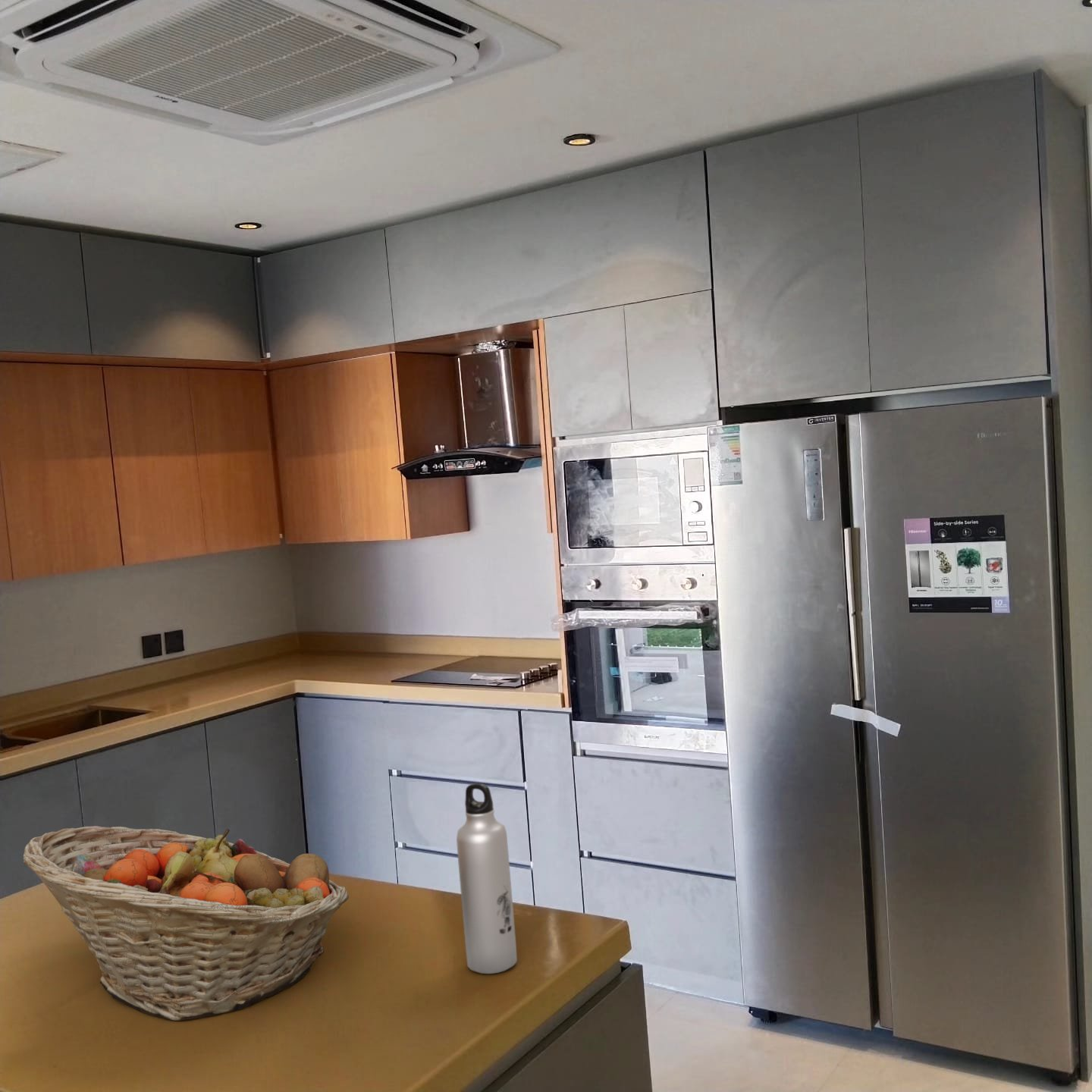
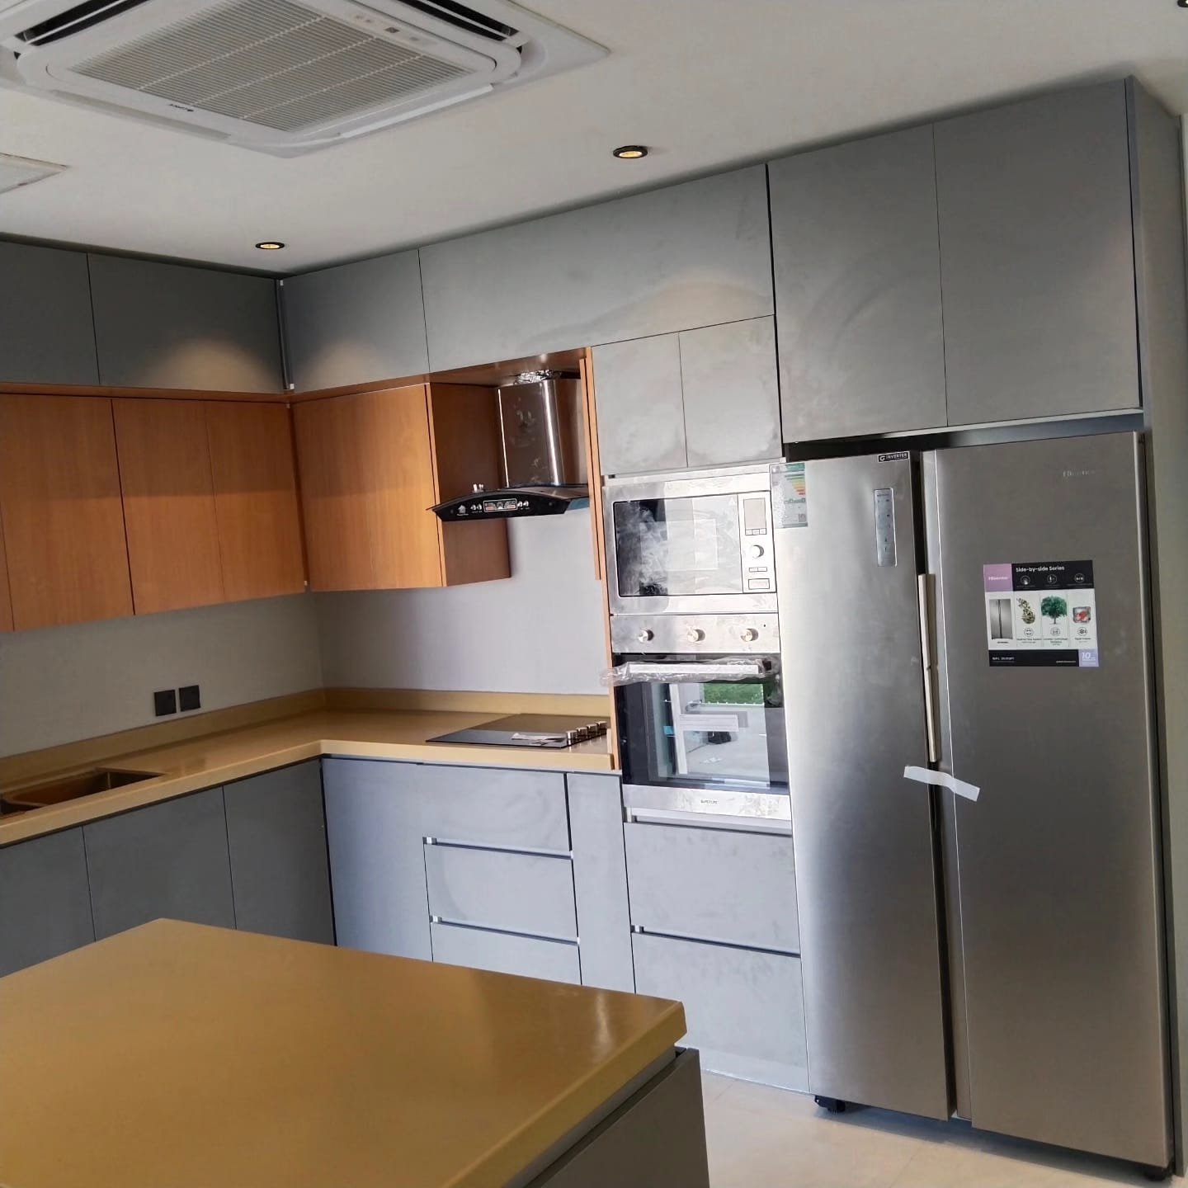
- fruit basket [23,825,350,1021]
- water bottle [456,783,518,974]
